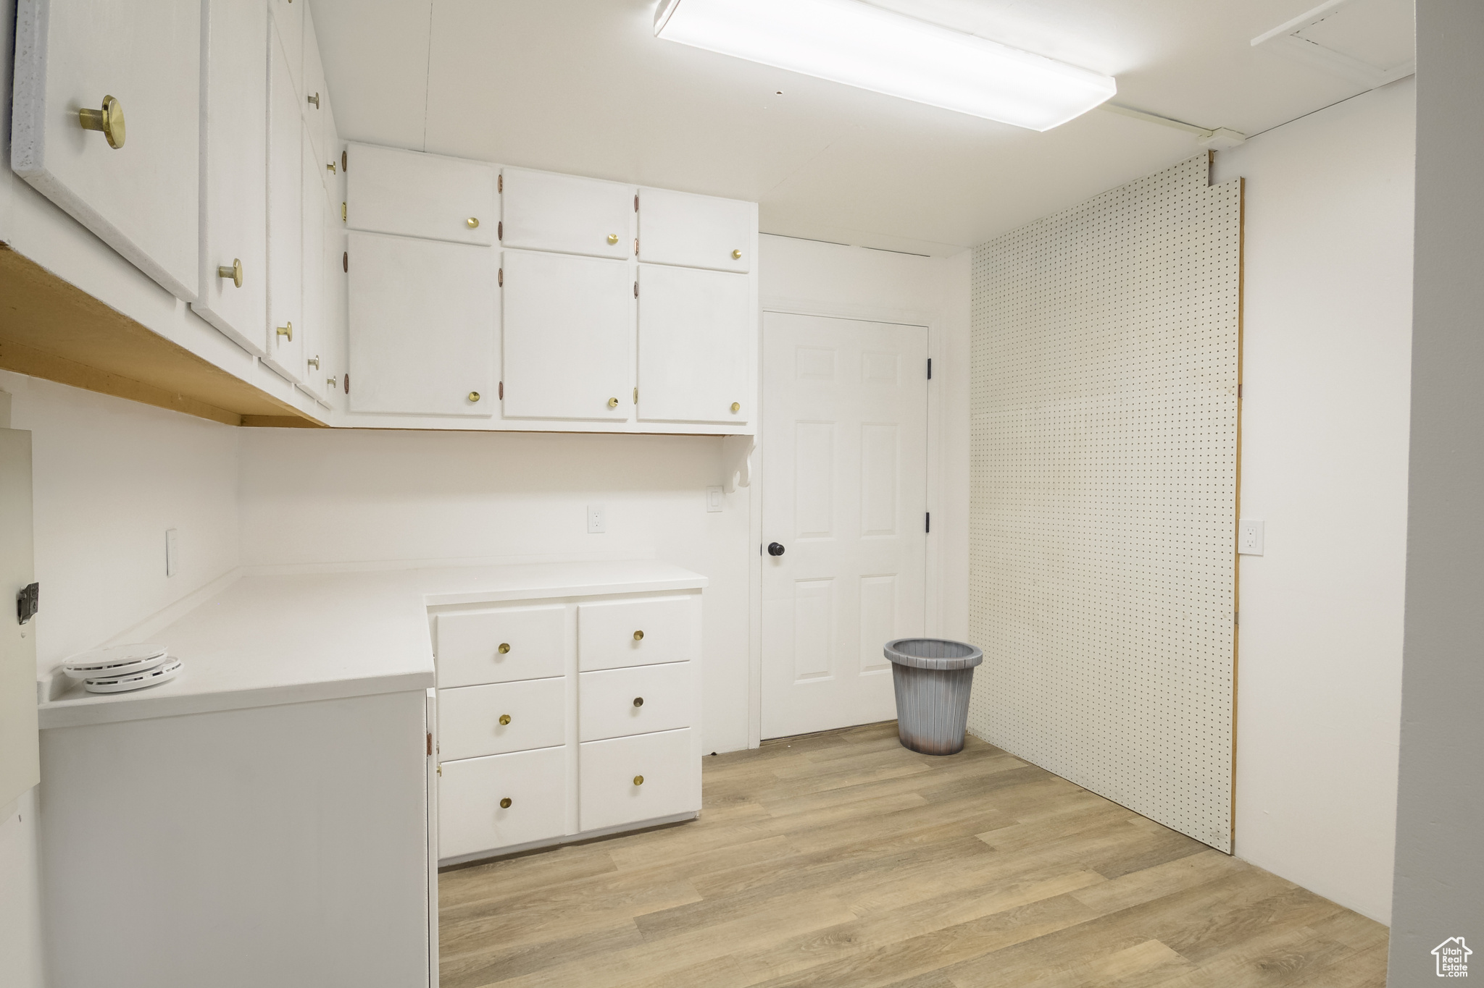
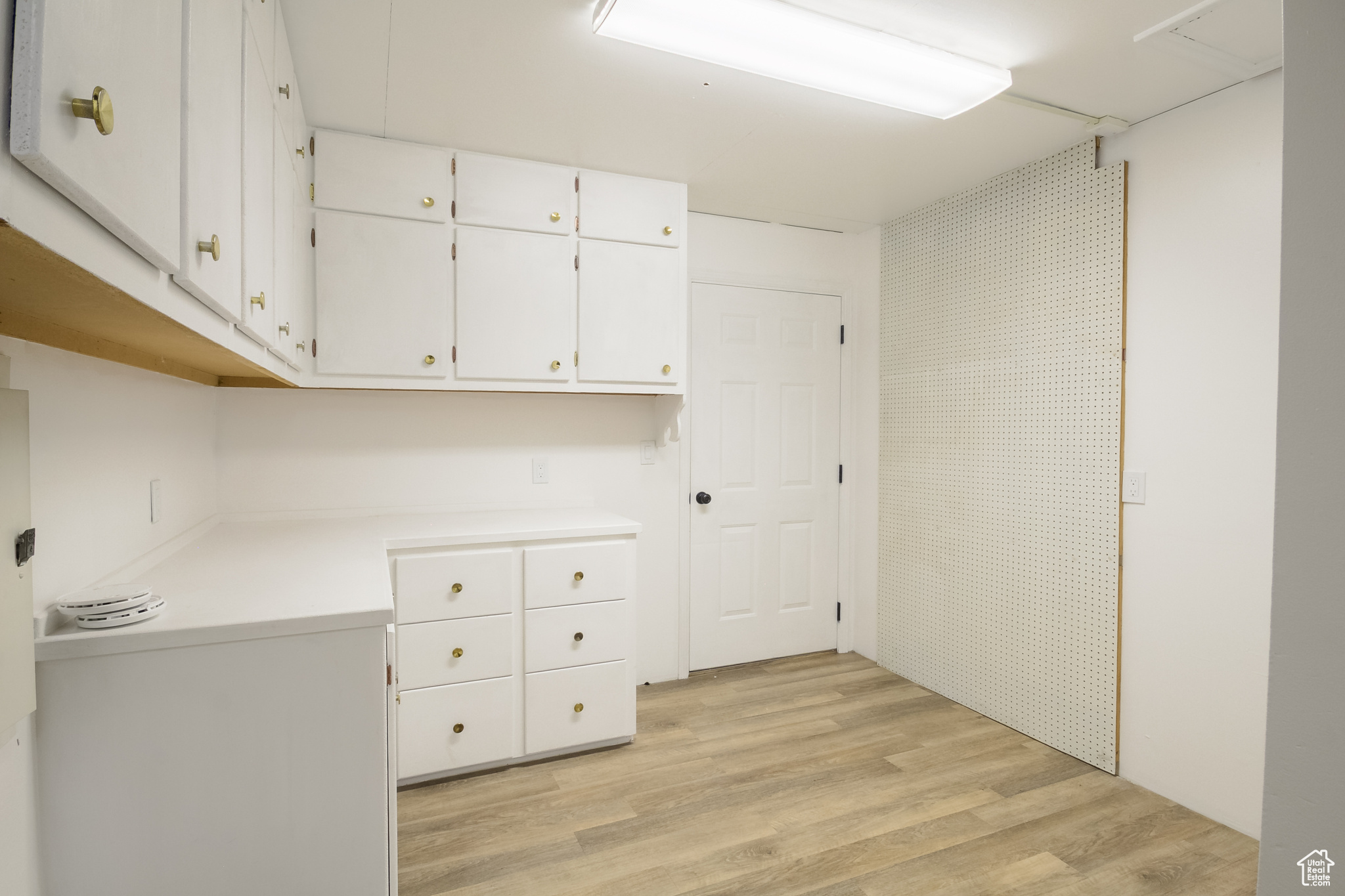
- trash can [883,637,984,755]
